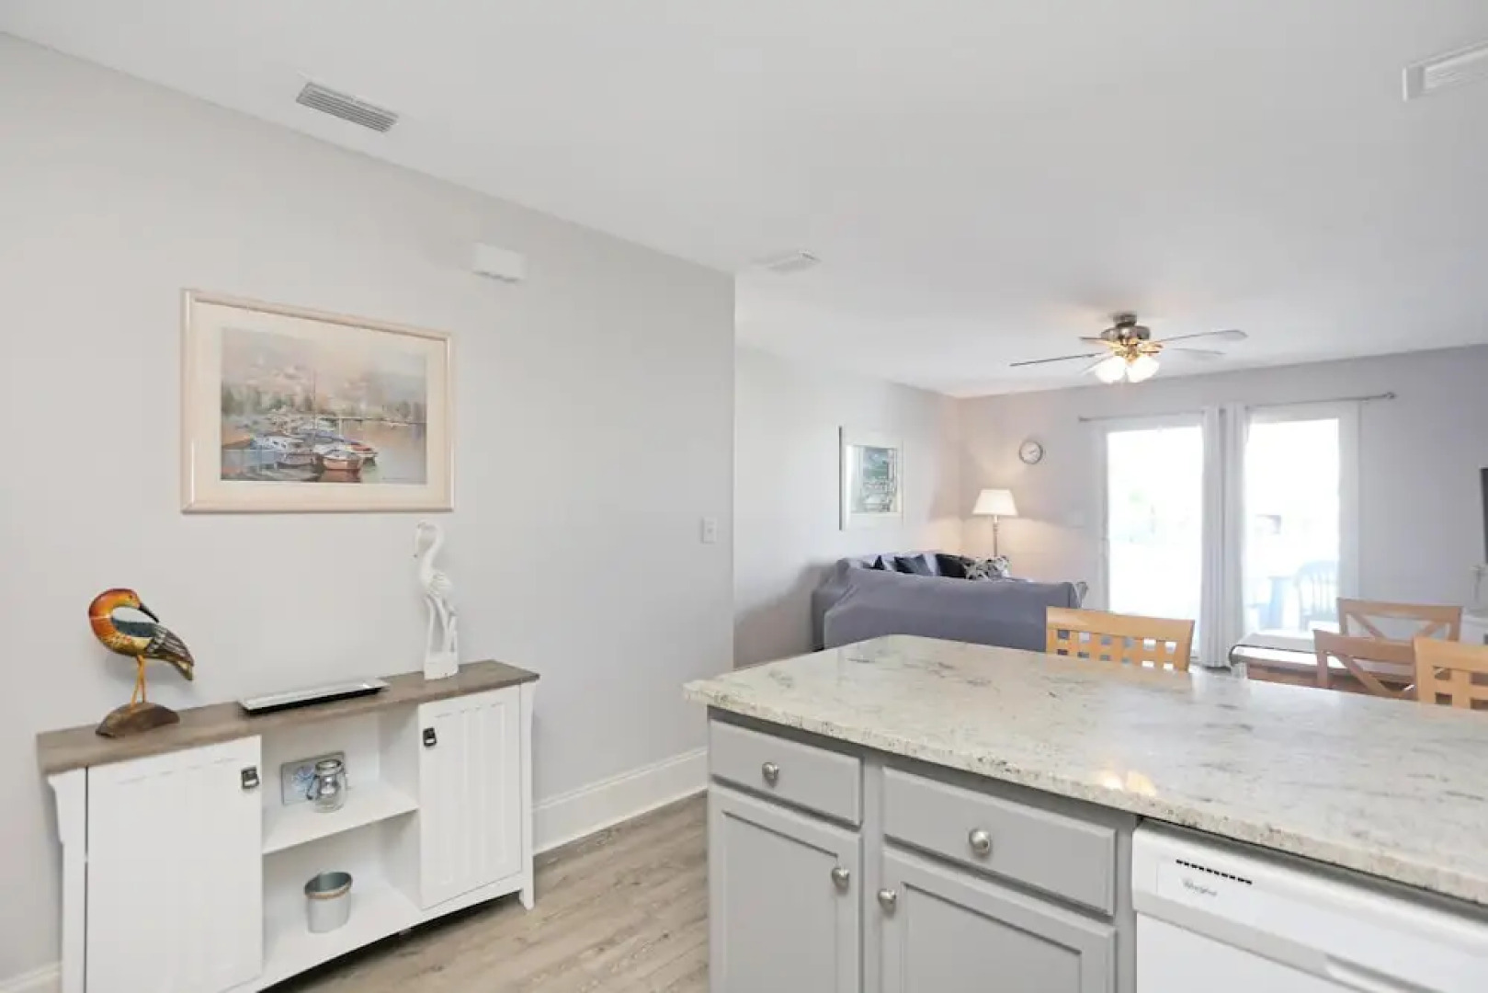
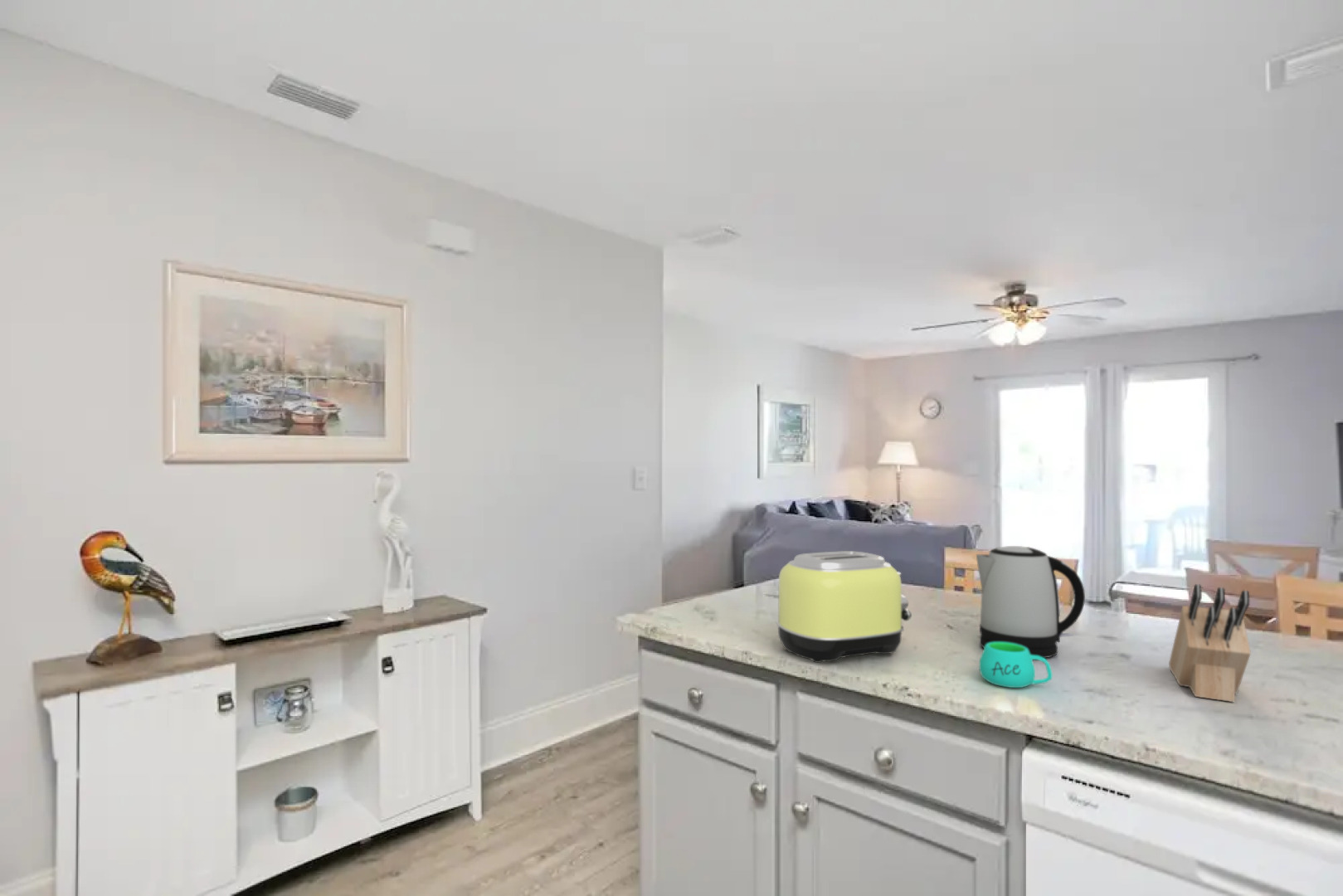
+ knife block [1168,583,1252,703]
+ mug [979,642,1053,689]
+ toaster [776,550,912,664]
+ kettle [976,545,1086,659]
